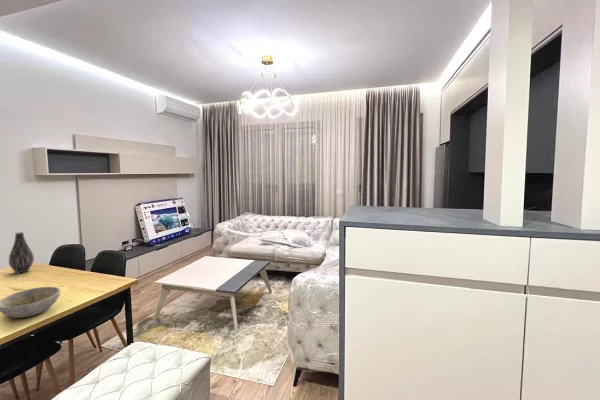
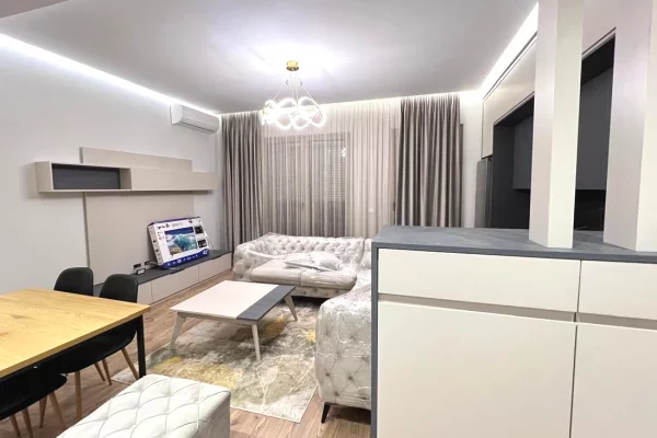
- bowl [0,286,61,319]
- vase [8,231,35,275]
